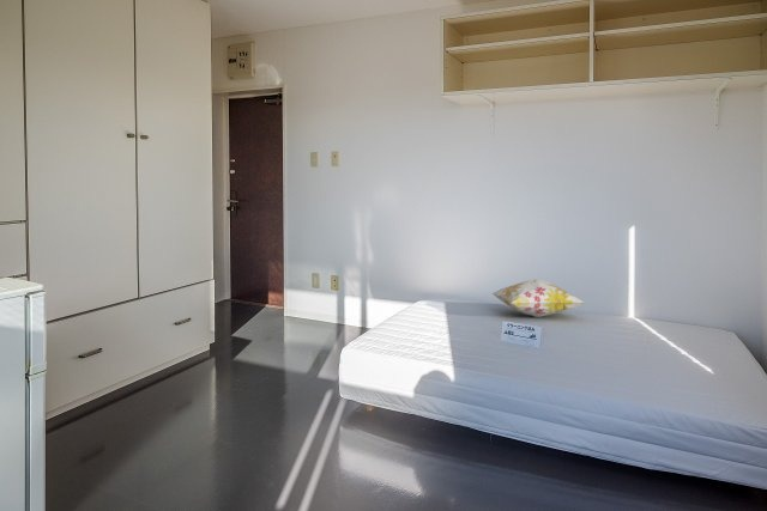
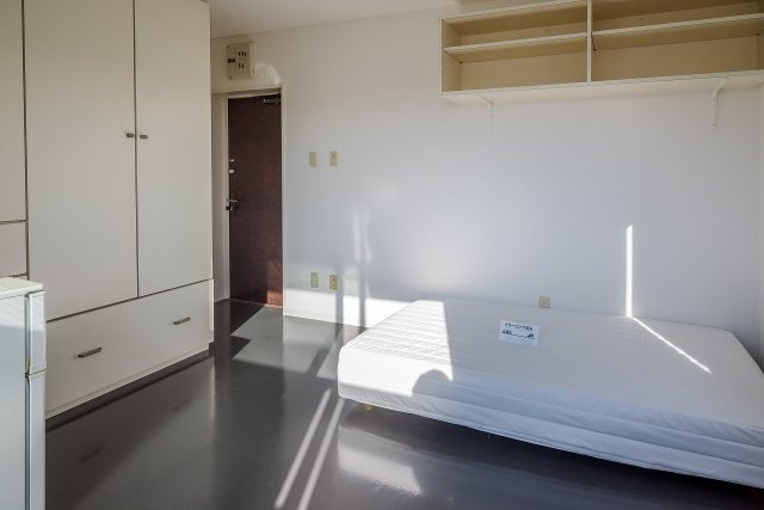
- decorative pillow [491,278,586,318]
